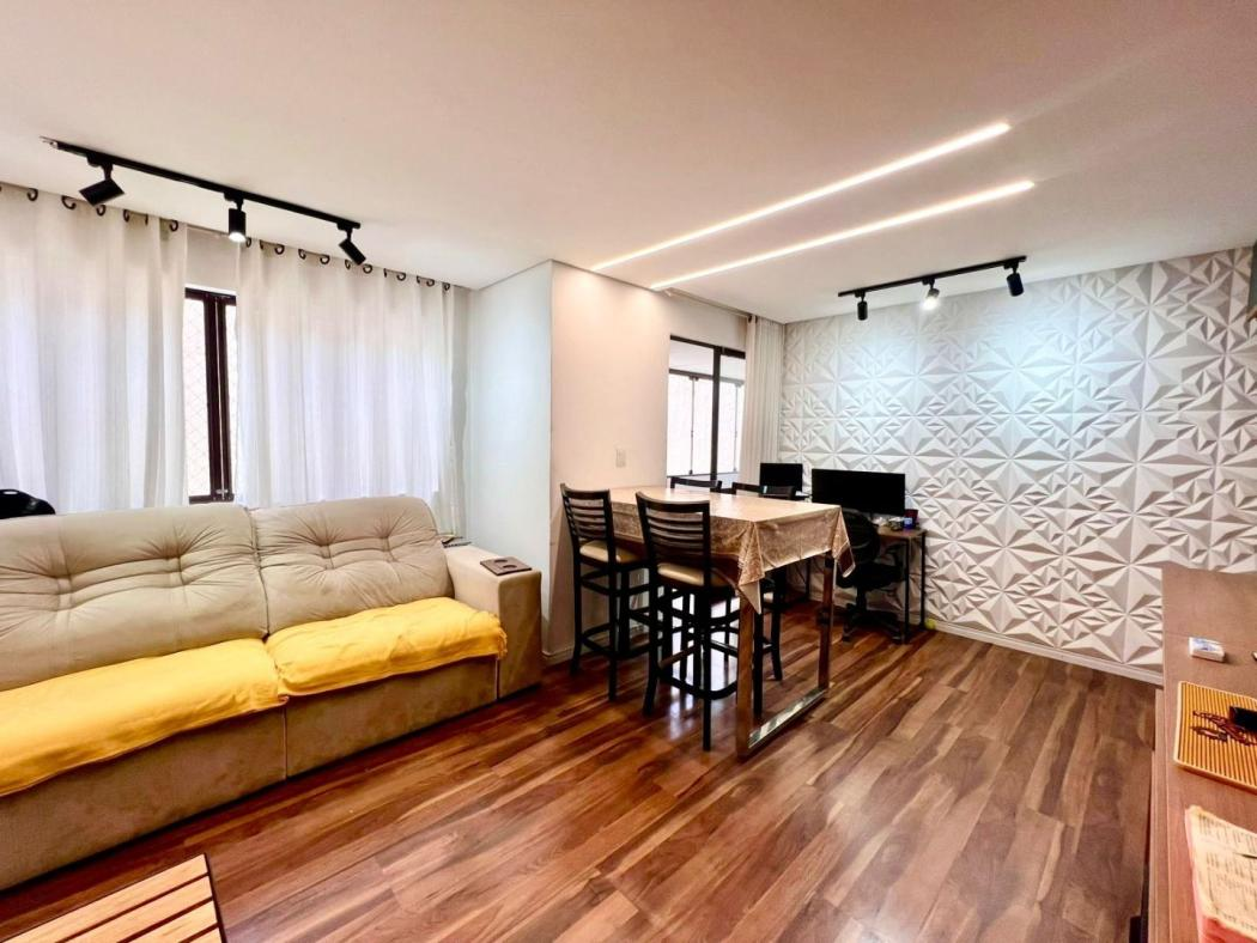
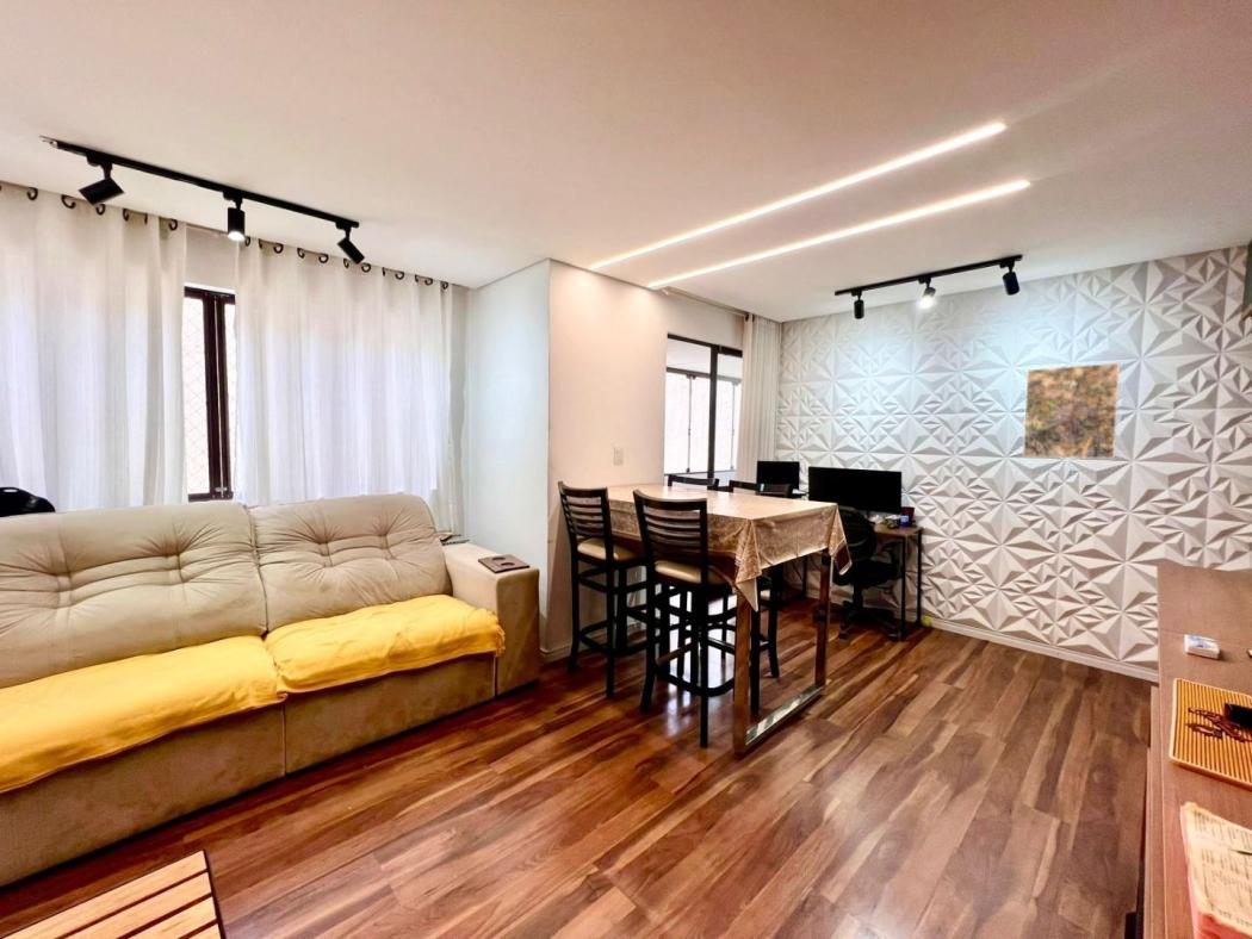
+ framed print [1022,361,1121,460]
